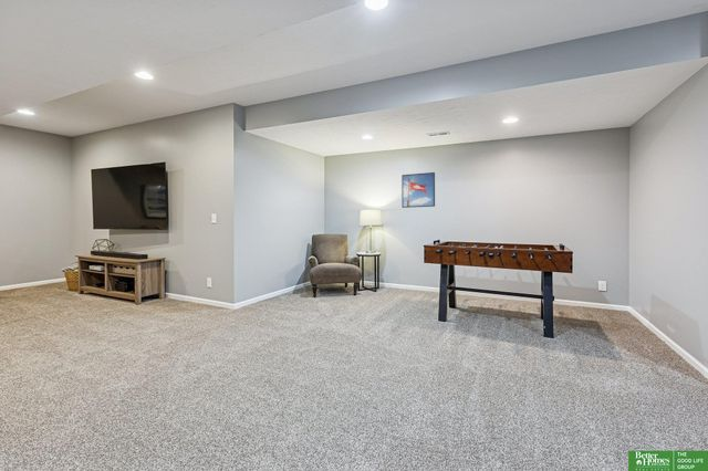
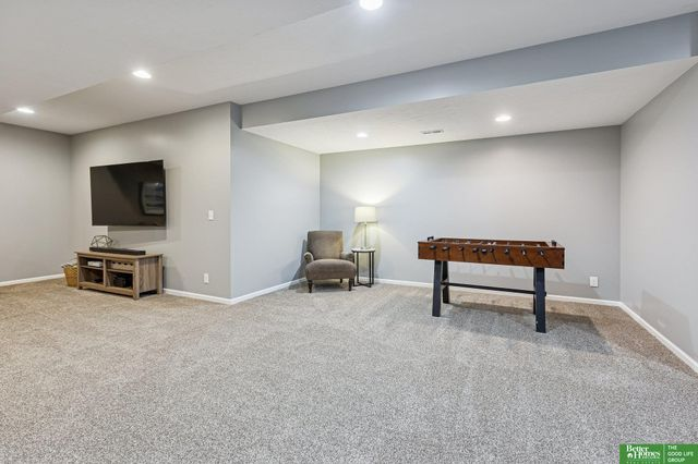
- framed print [400,171,436,209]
